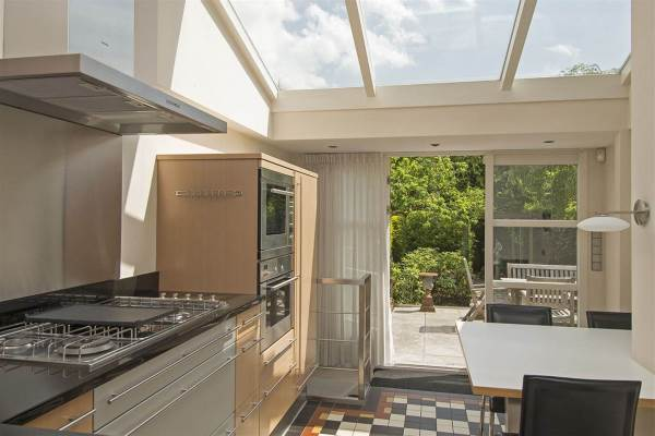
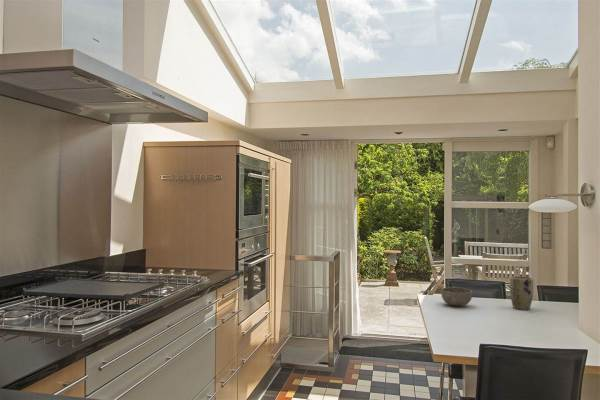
+ bowl [440,286,474,307]
+ plant pot [509,275,534,311]
